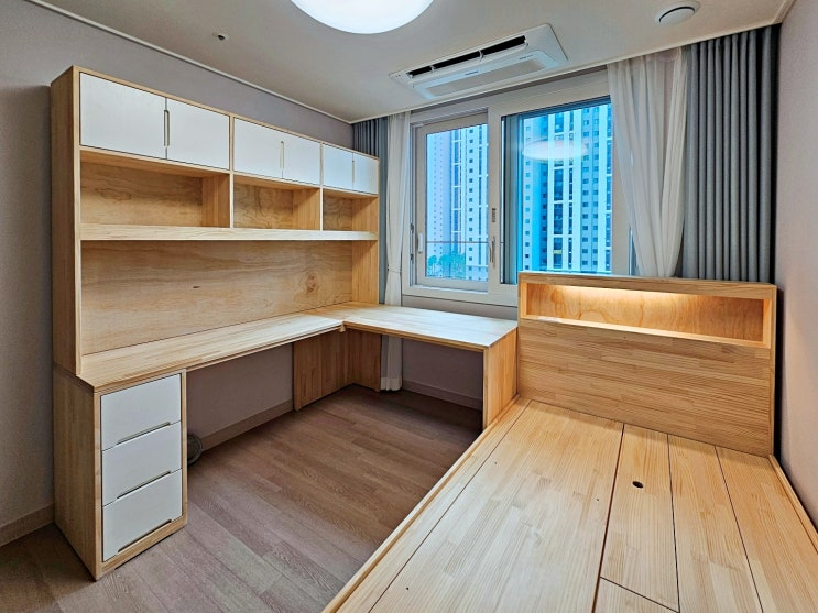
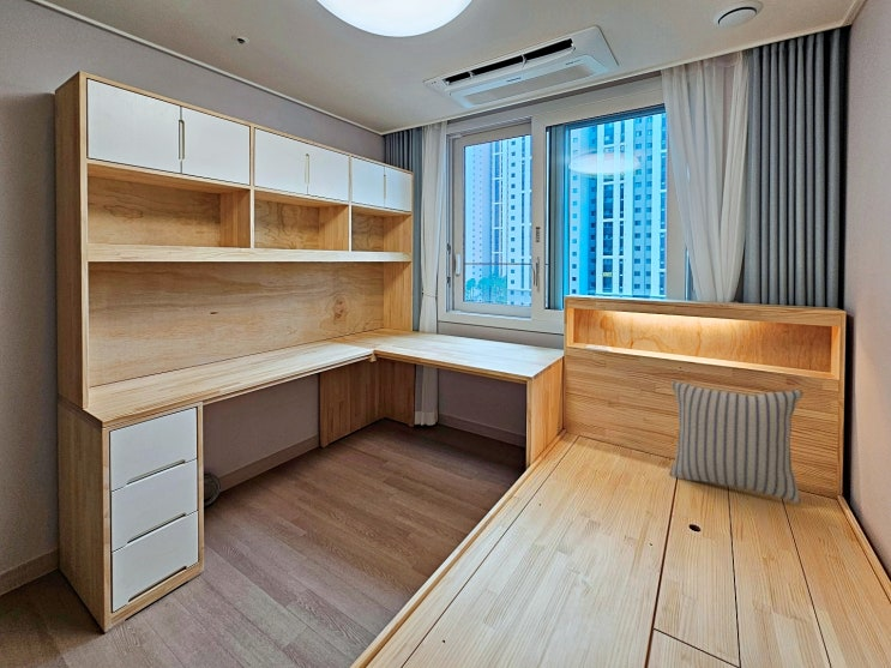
+ pillow [668,380,803,505]
